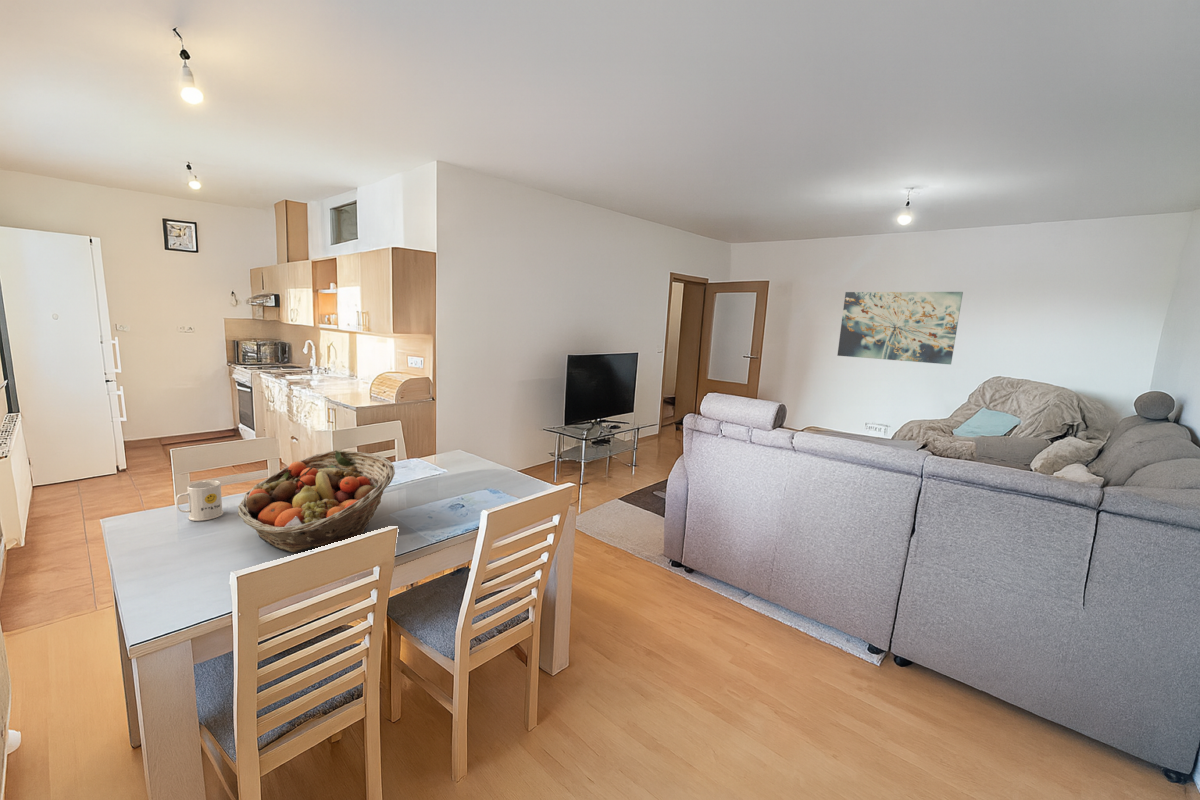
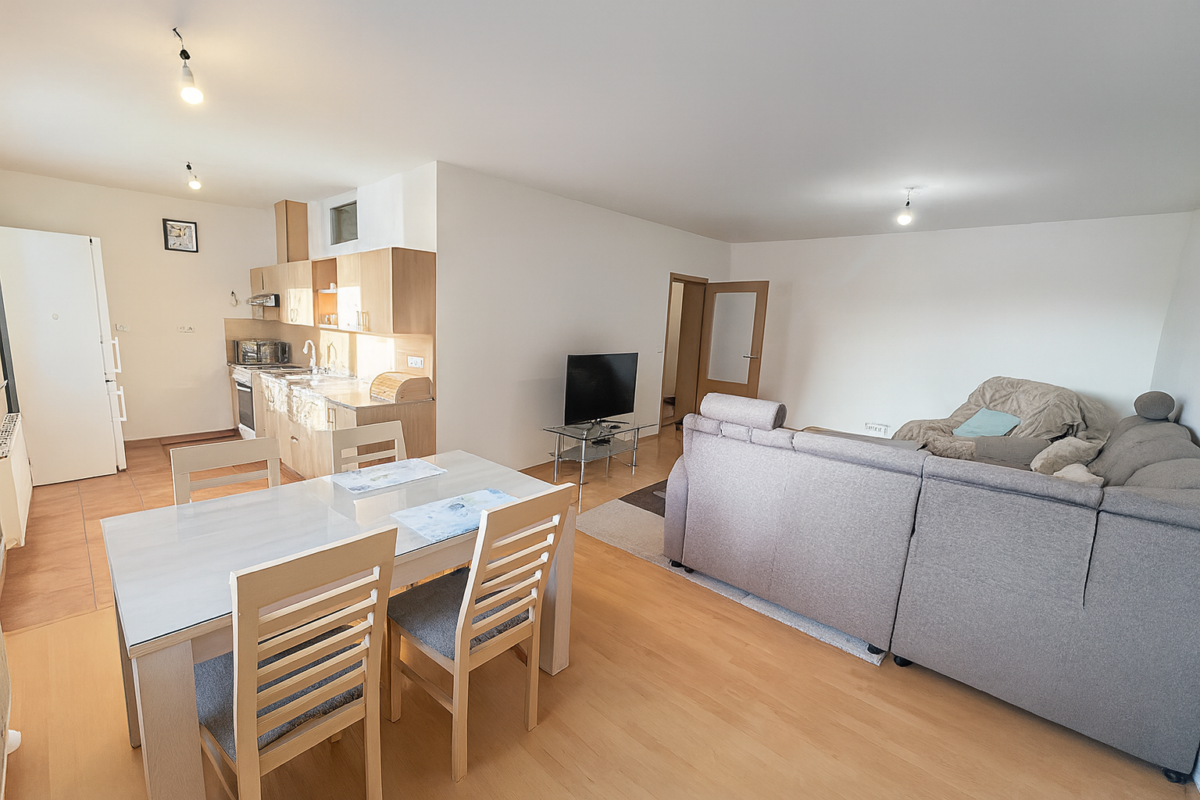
- mug [175,479,225,522]
- fruit basket [237,449,396,553]
- wall art [836,291,964,365]
